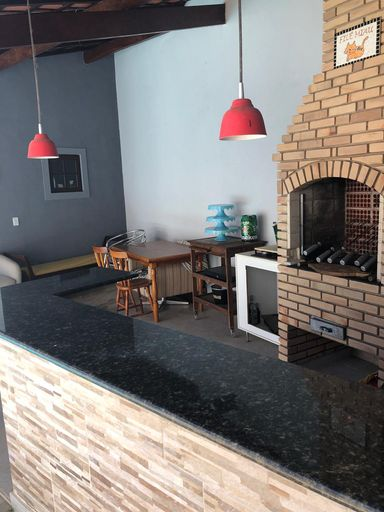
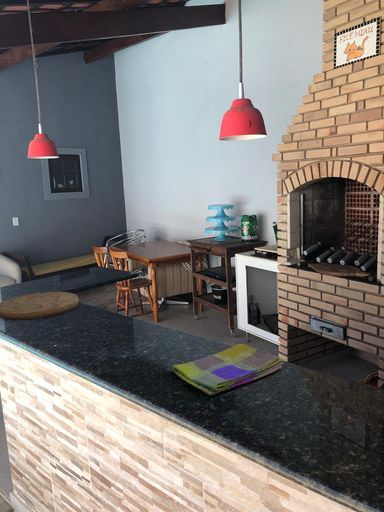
+ dish towel [171,343,285,396]
+ cutting board [0,291,80,321]
